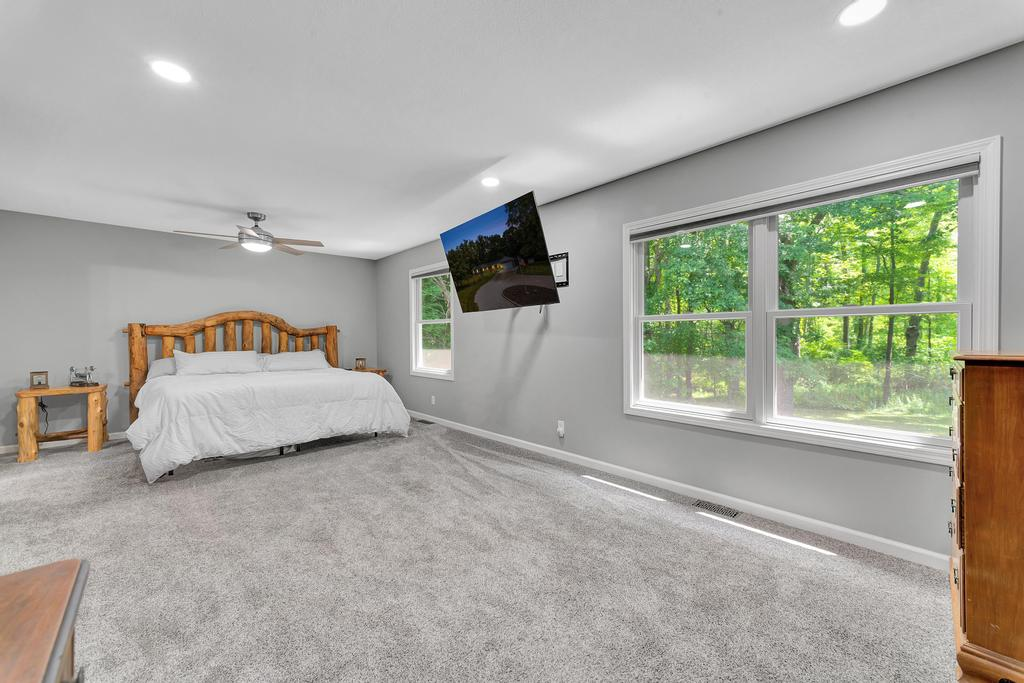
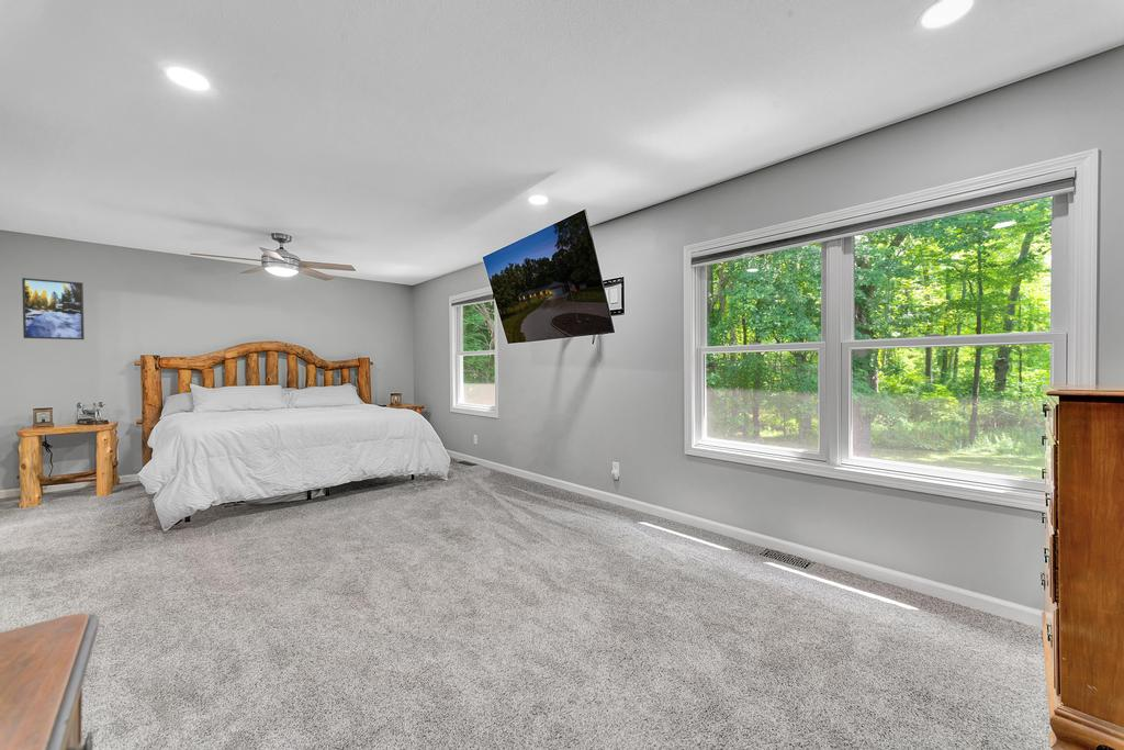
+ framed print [21,277,86,340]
